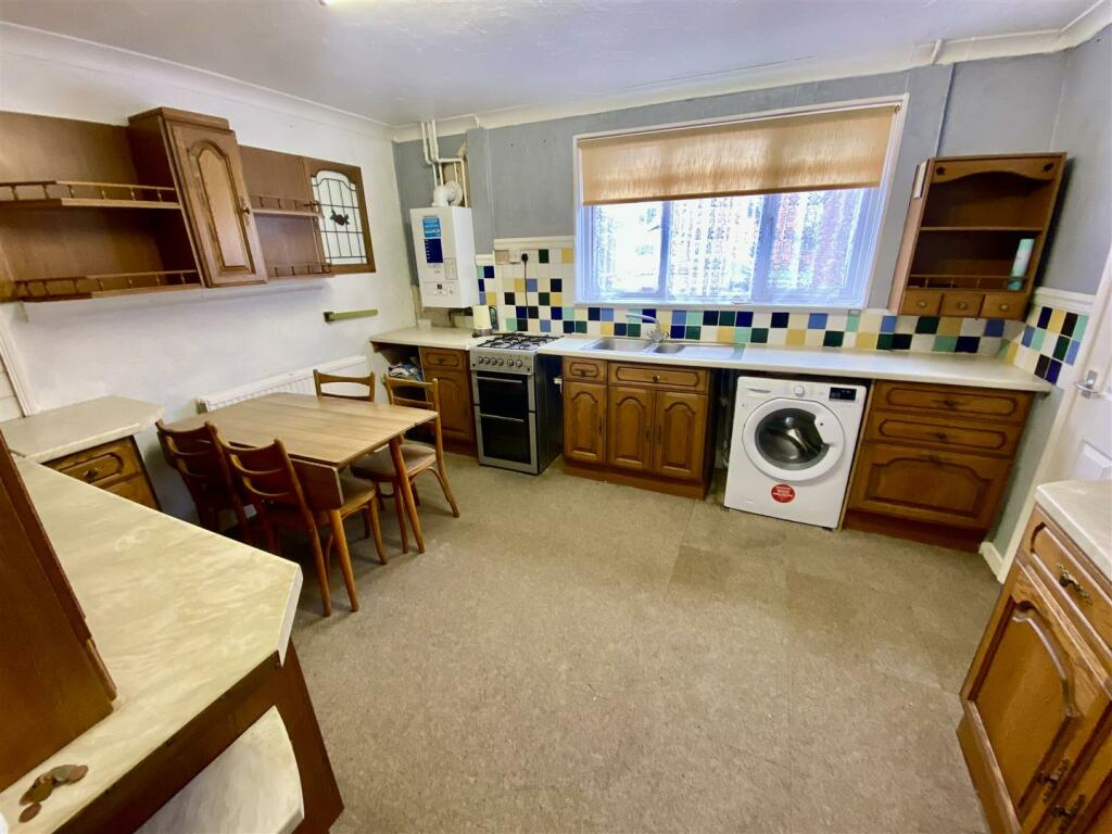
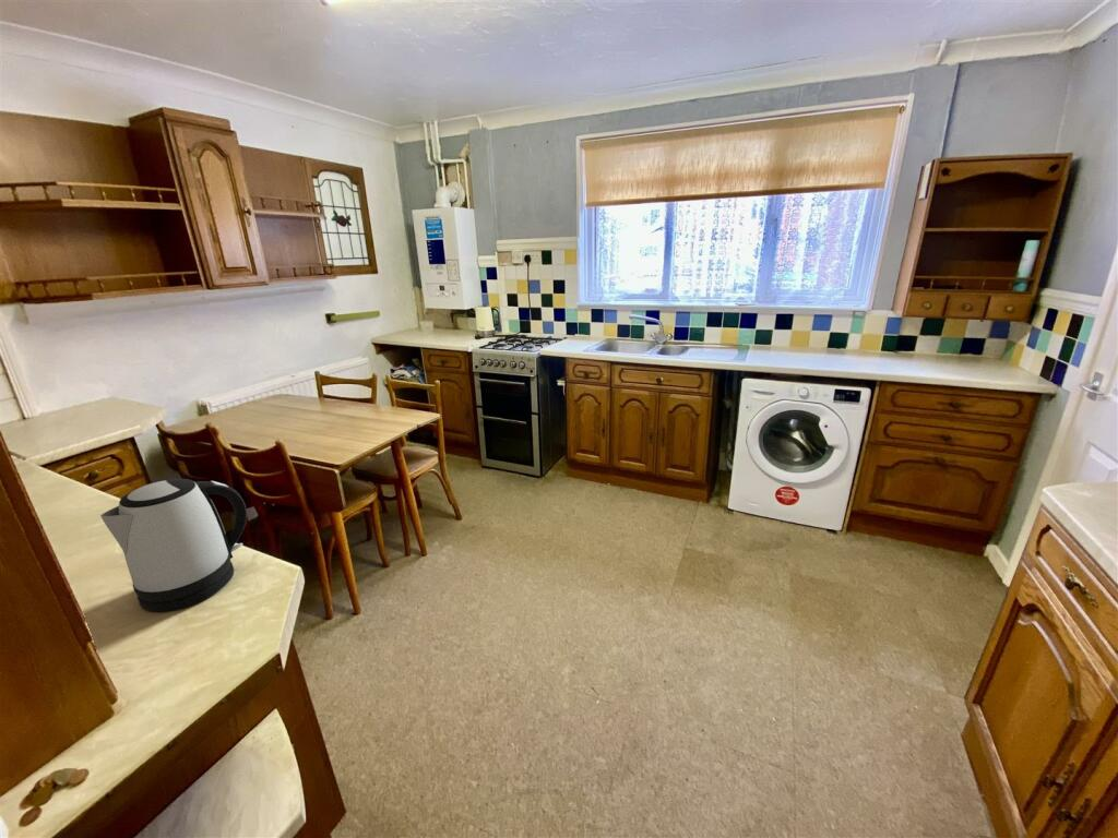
+ kettle [99,478,248,613]
